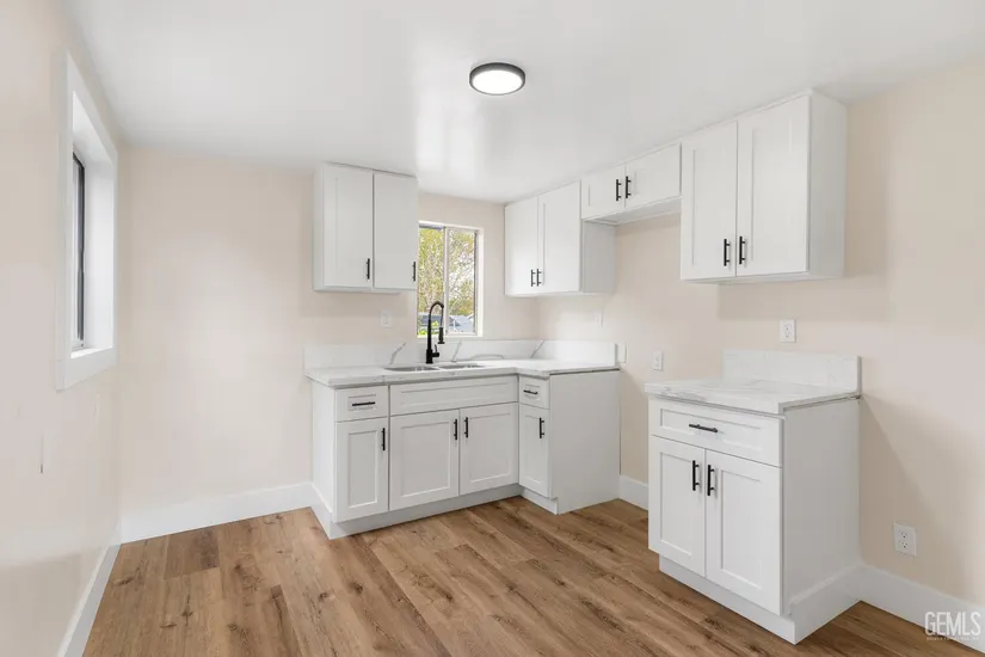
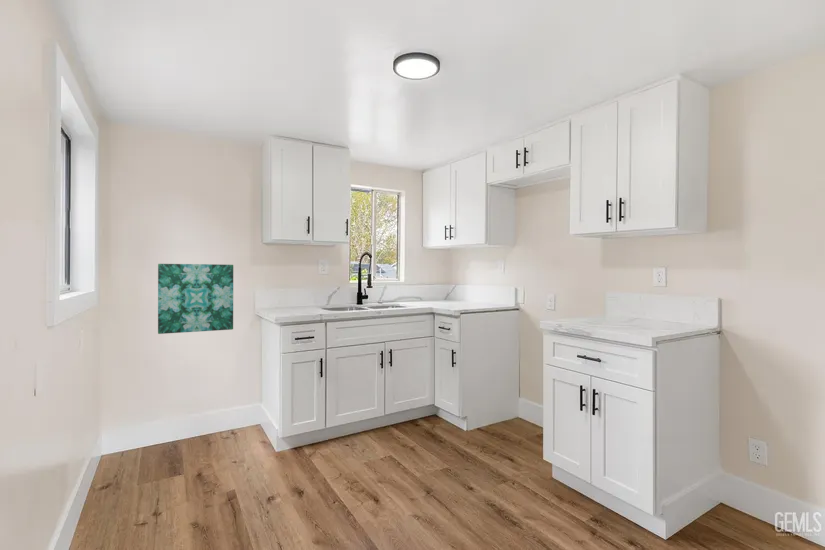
+ wall art [157,263,234,335]
